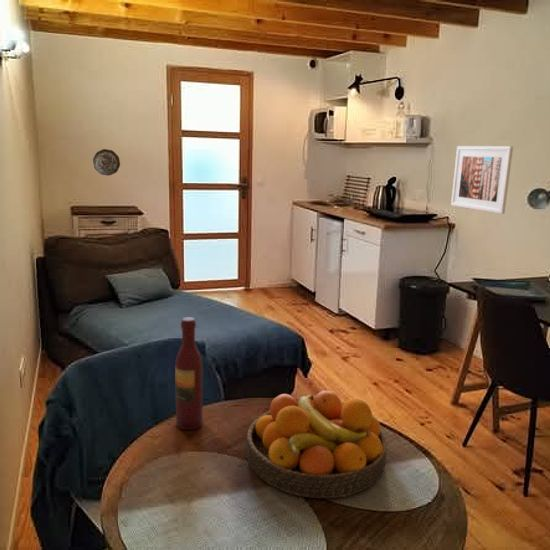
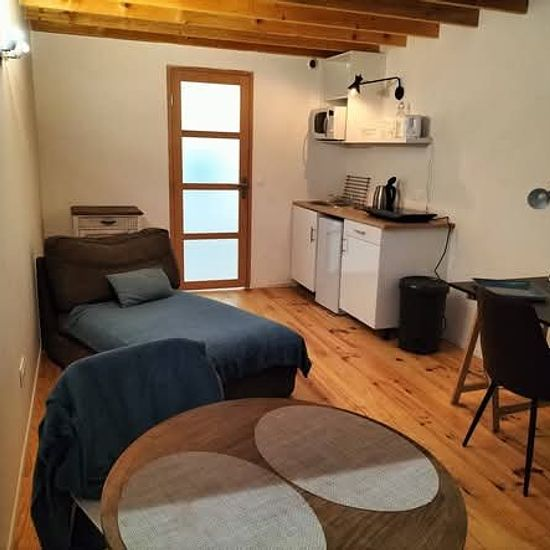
- wine bottle [174,316,204,431]
- decorative plate [92,148,121,177]
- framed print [450,145,514,215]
- fruit bowl [245,390,388,499]
